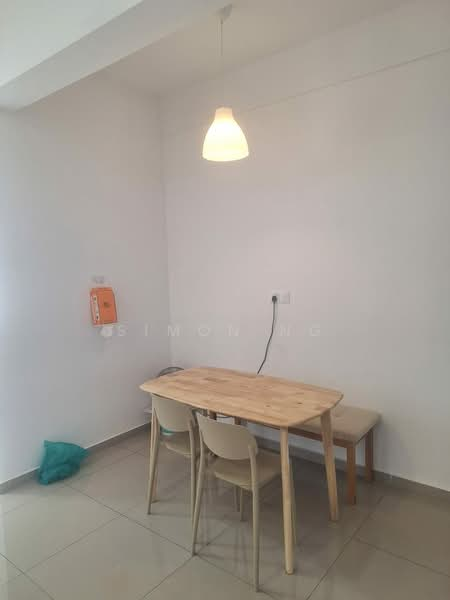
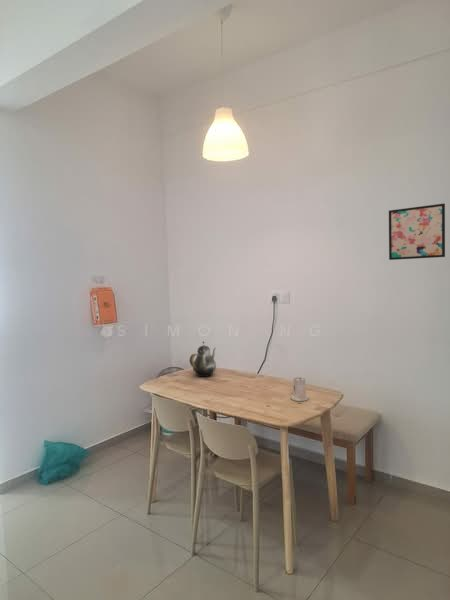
+ candle [290,376,310,402]
+ wall art [388,203,446,261]
+ teapot [188,340,217,378]
